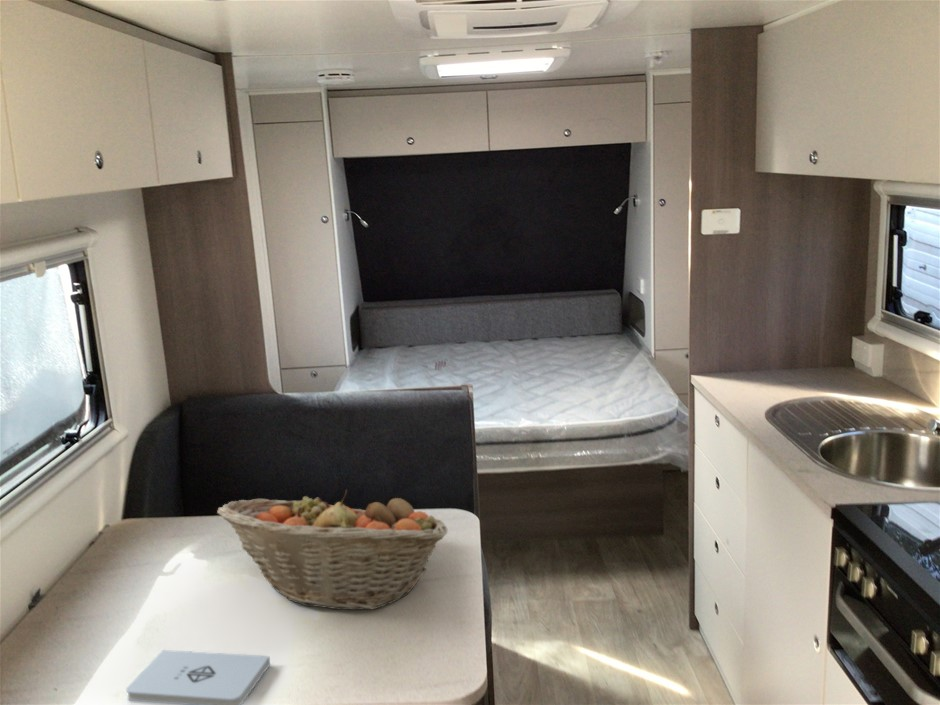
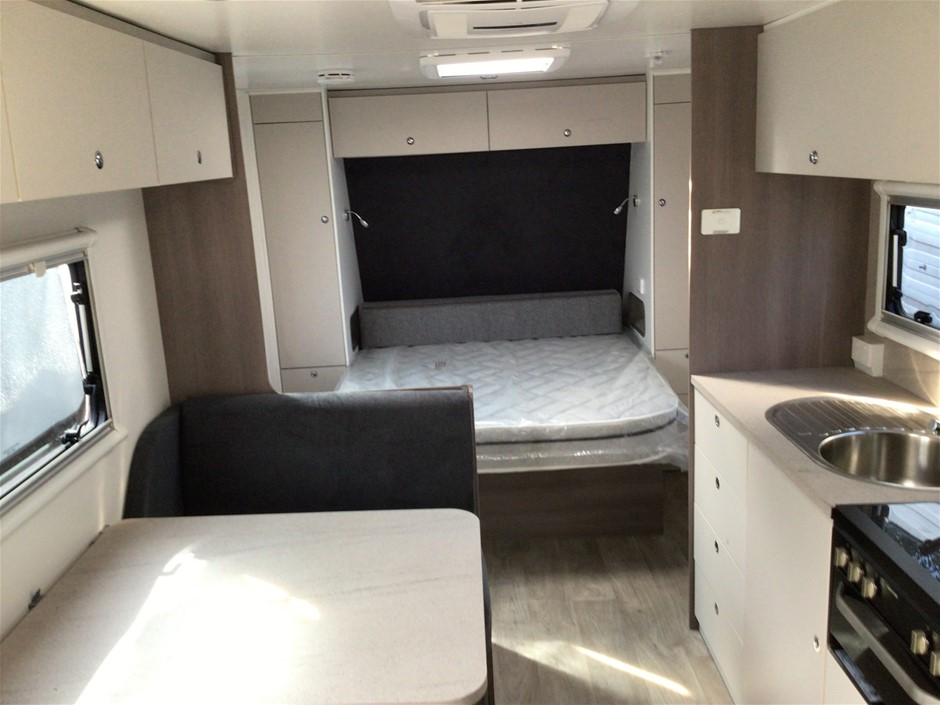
- fruit basket [216,489,449,611]
- notepad [125,649,271,705]
